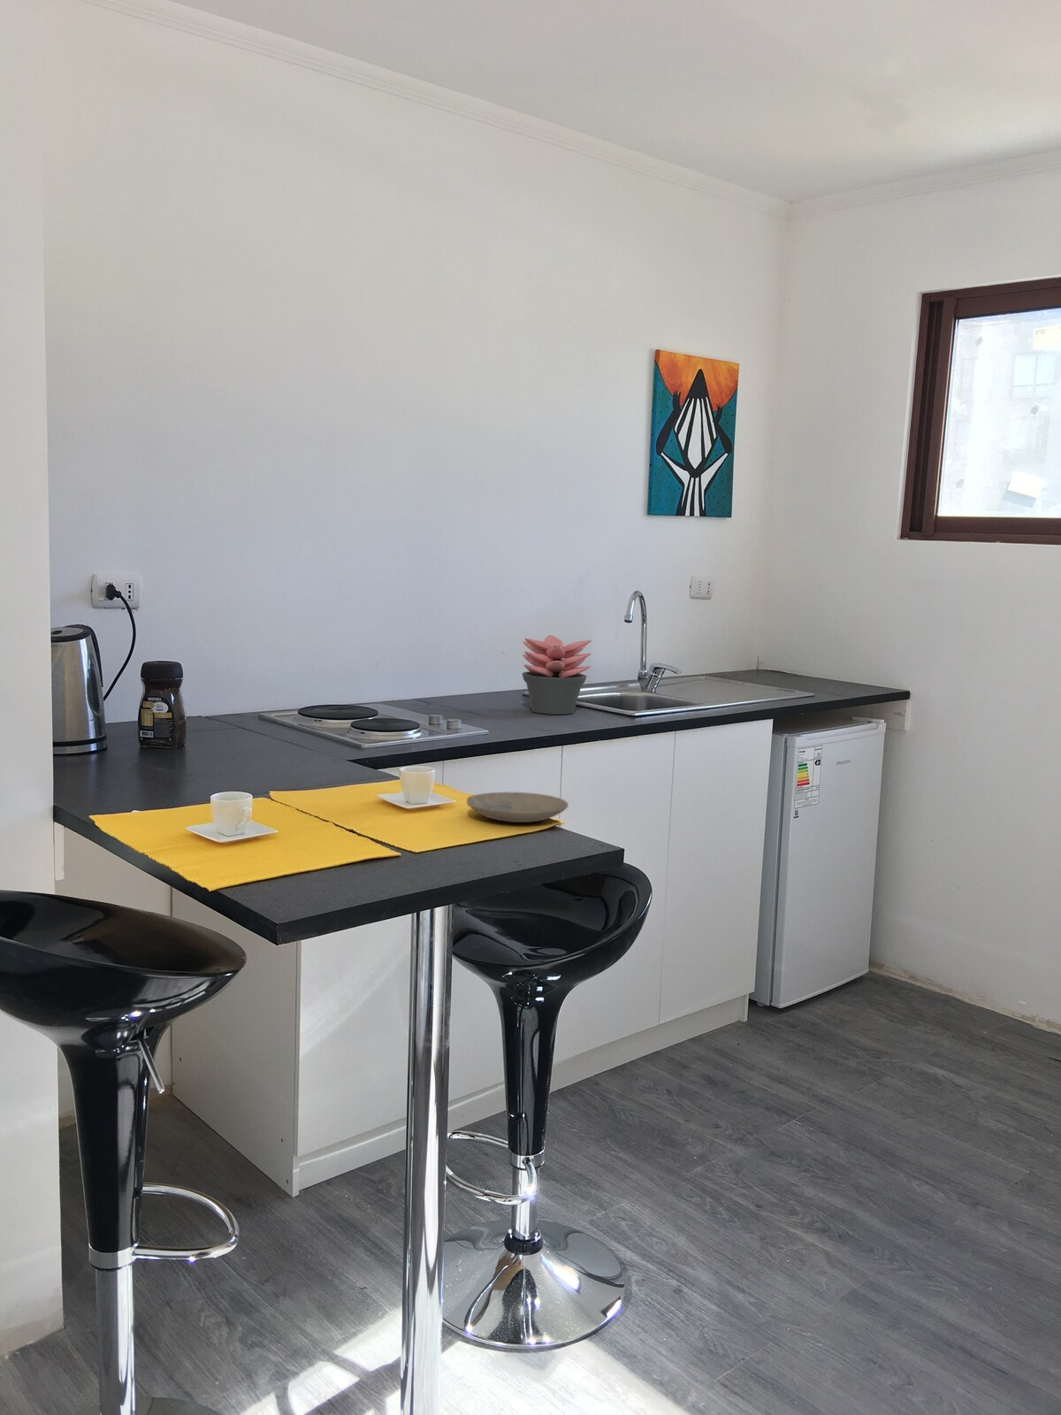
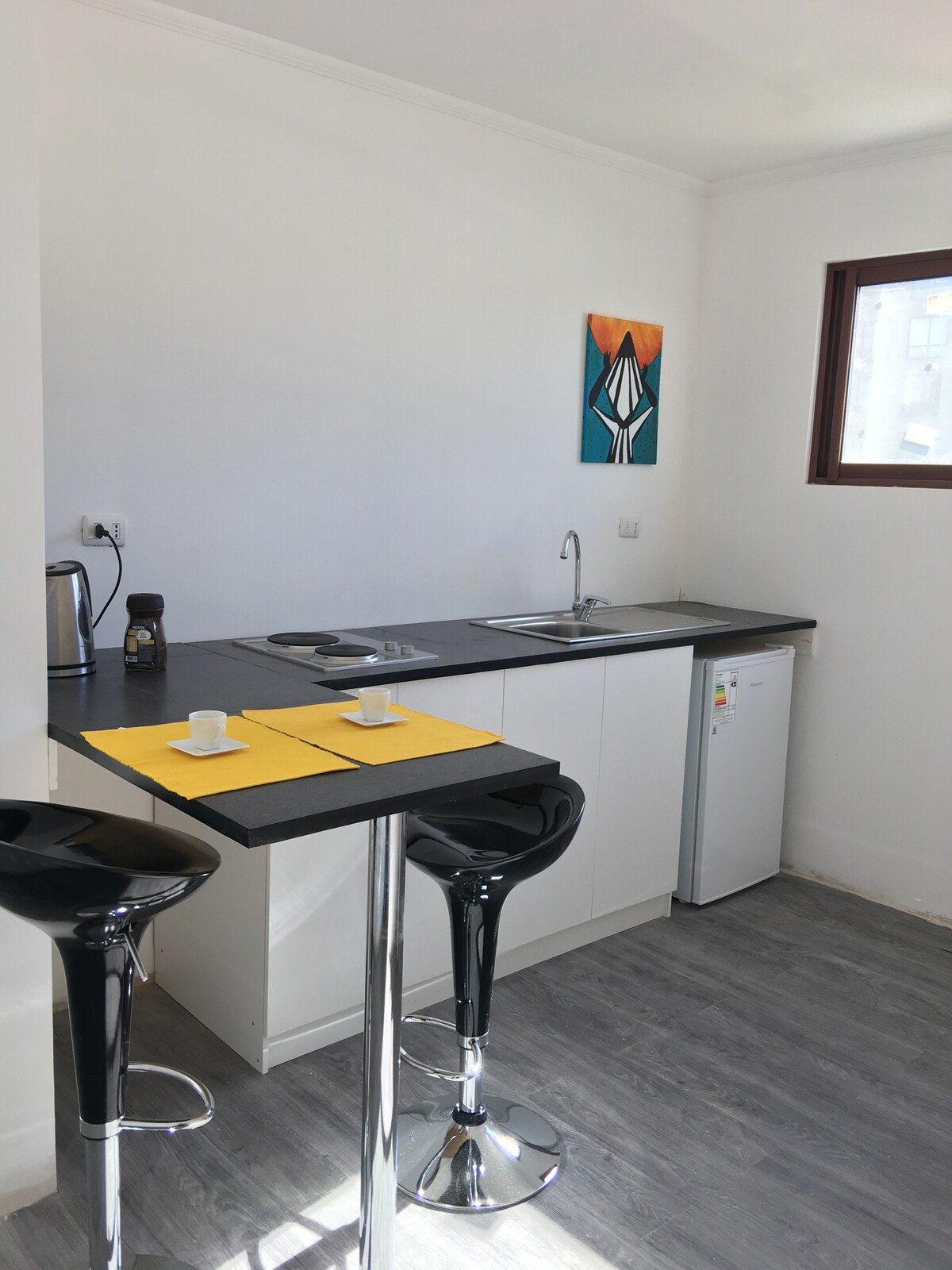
- succulent plant [522,634,593,715]
- plate [466,791,570,823]
